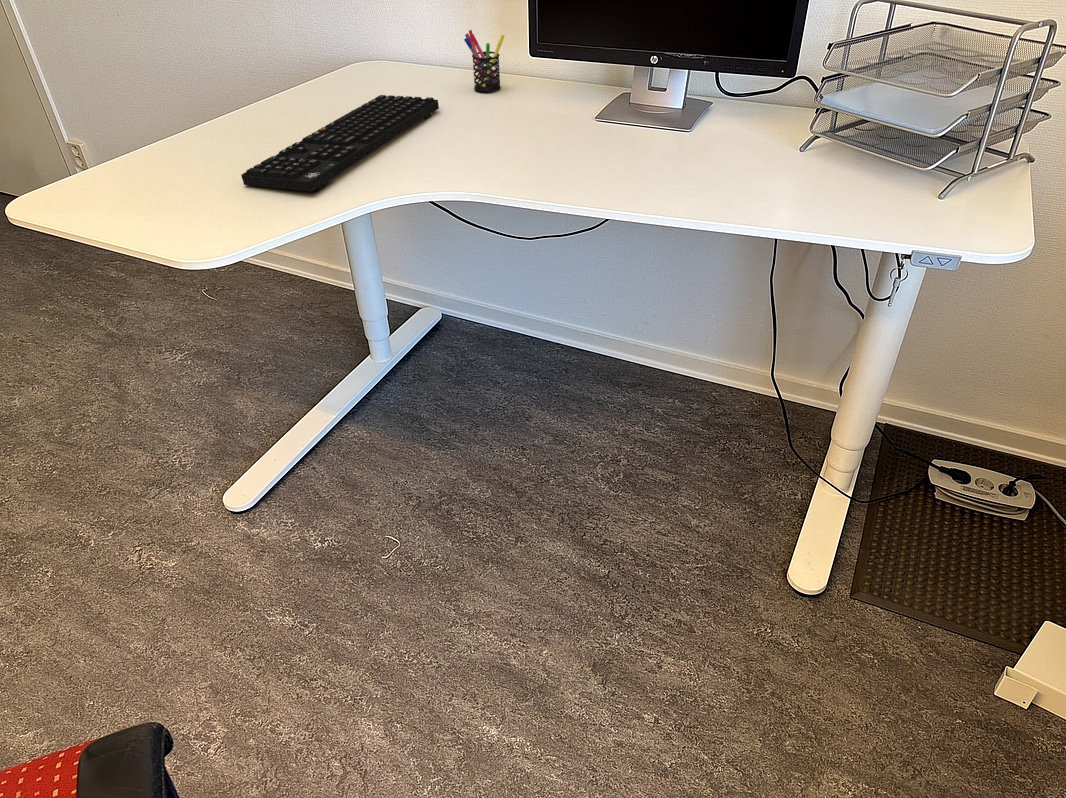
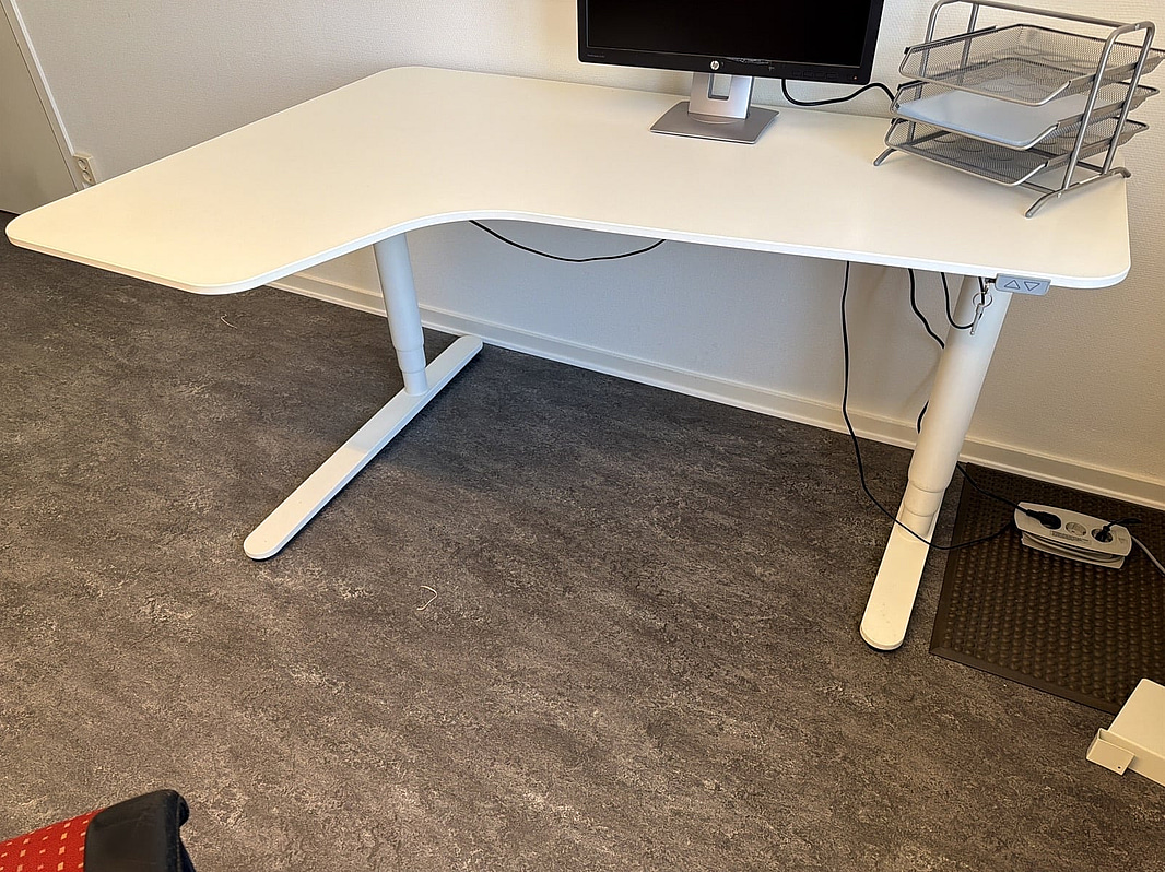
- keyboard [240,94,440,193]
- pen holder [463,29,505,93]
